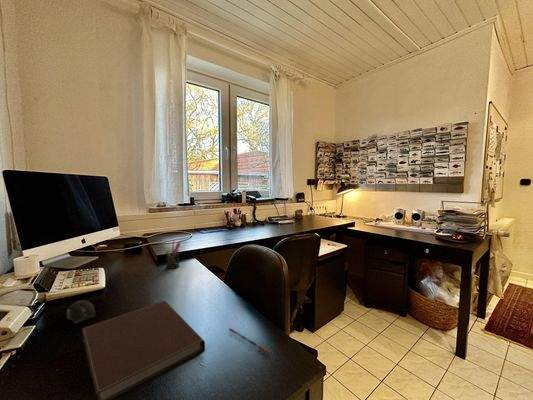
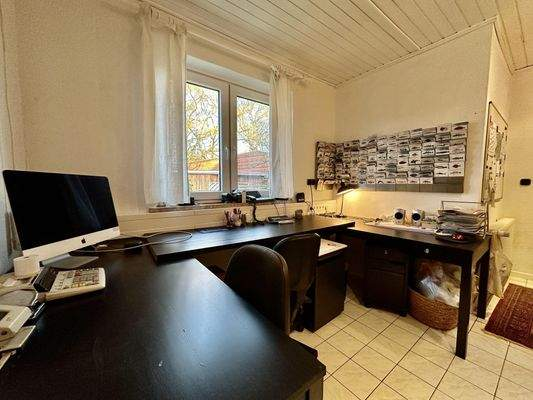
- pen [228,327,270,355]
- computer mouse [66,299,96,324]
- notebook [81,300,206,400]
- pen holder [161,239,181,270]
